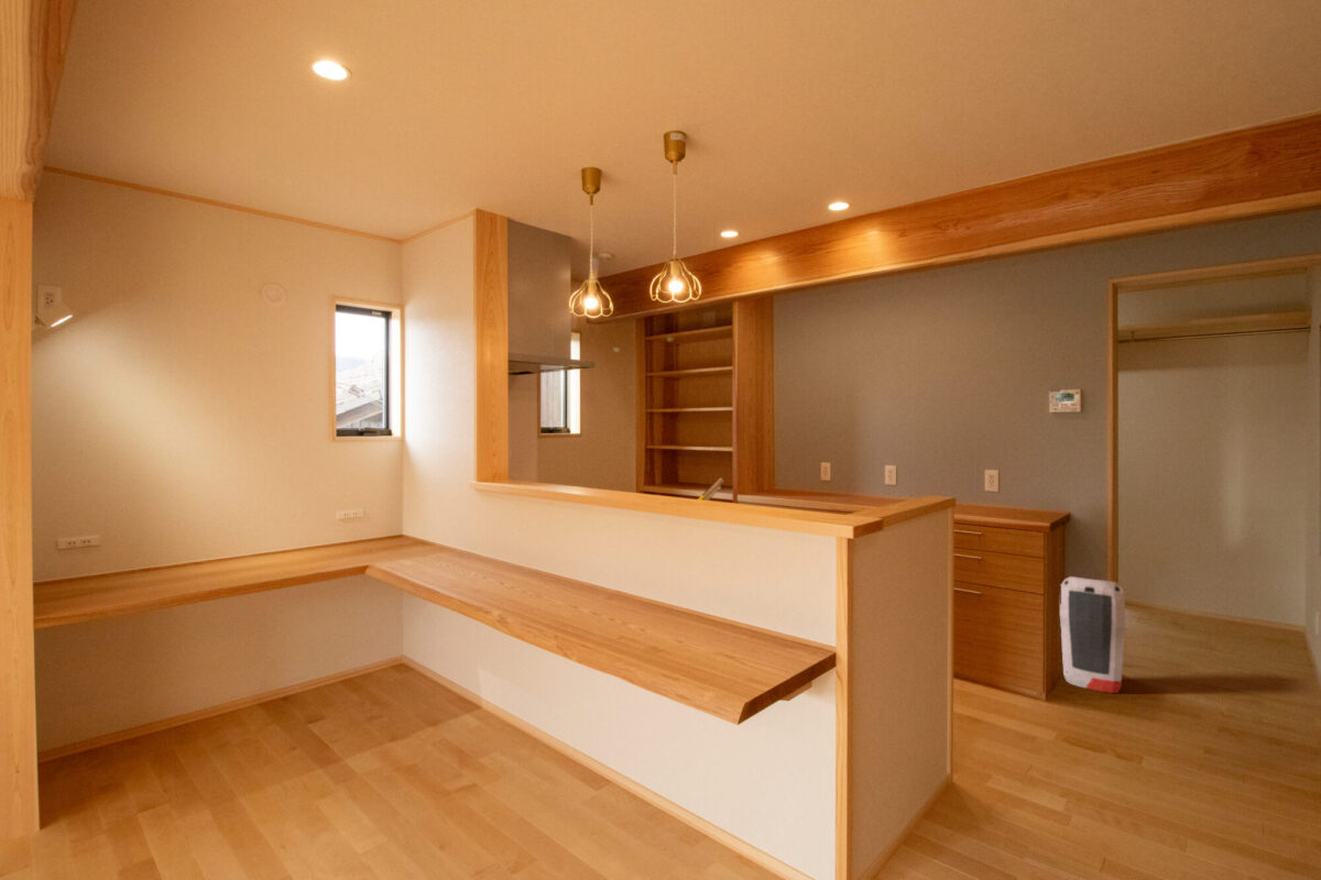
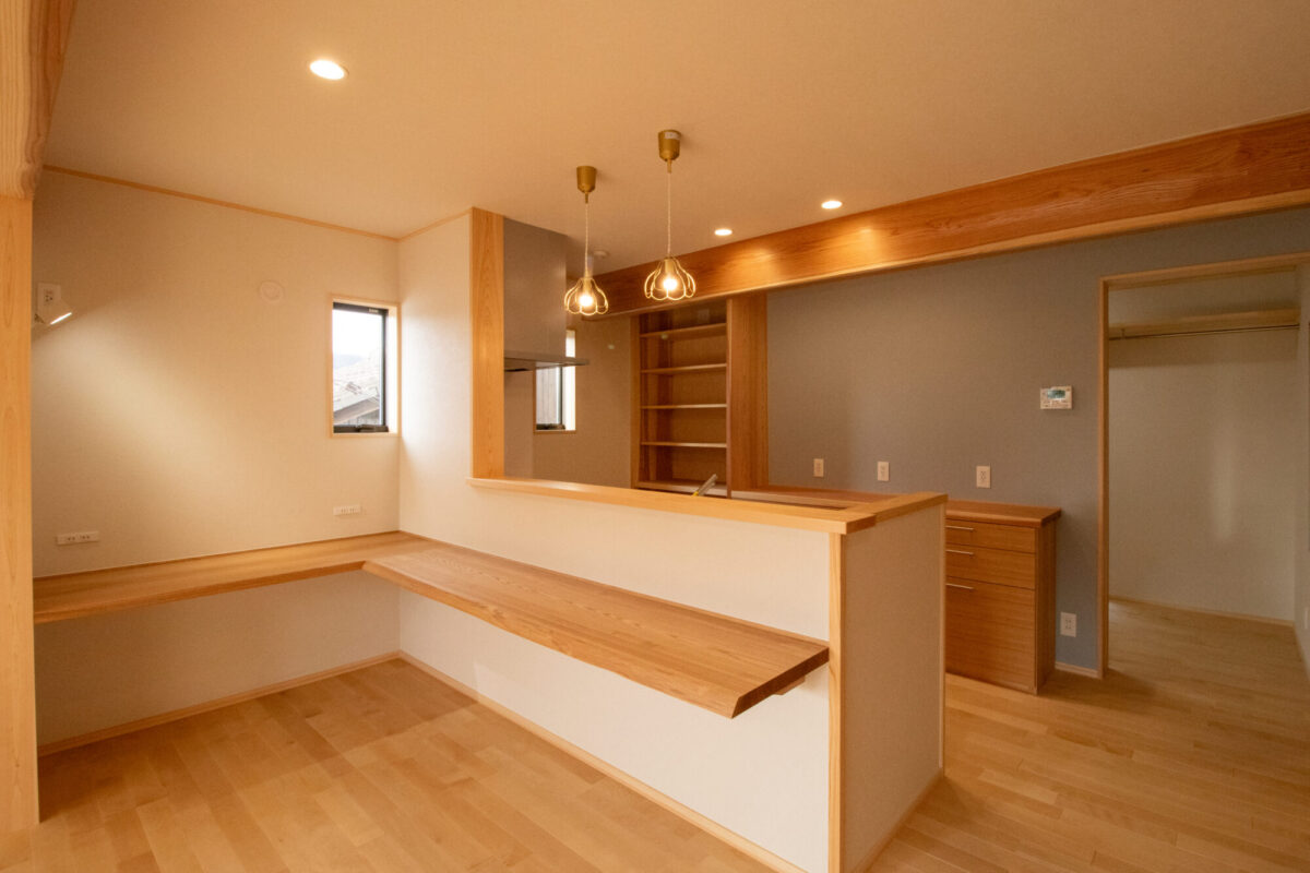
- air purifier [1059,575,1126,694]
